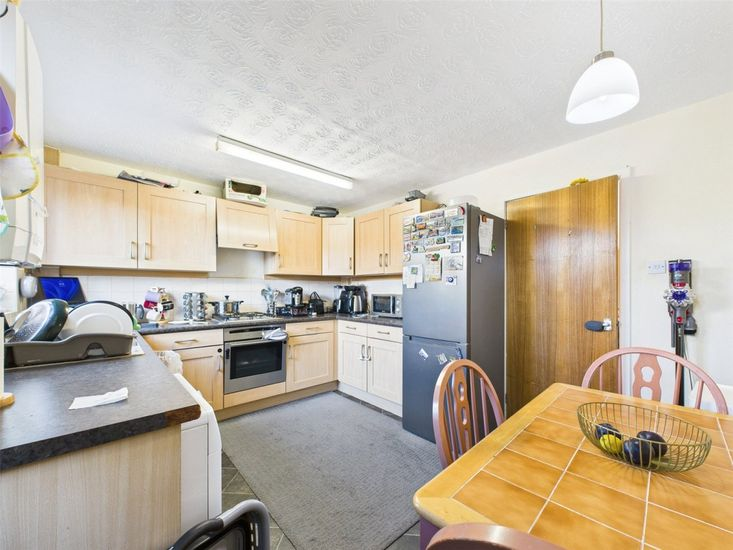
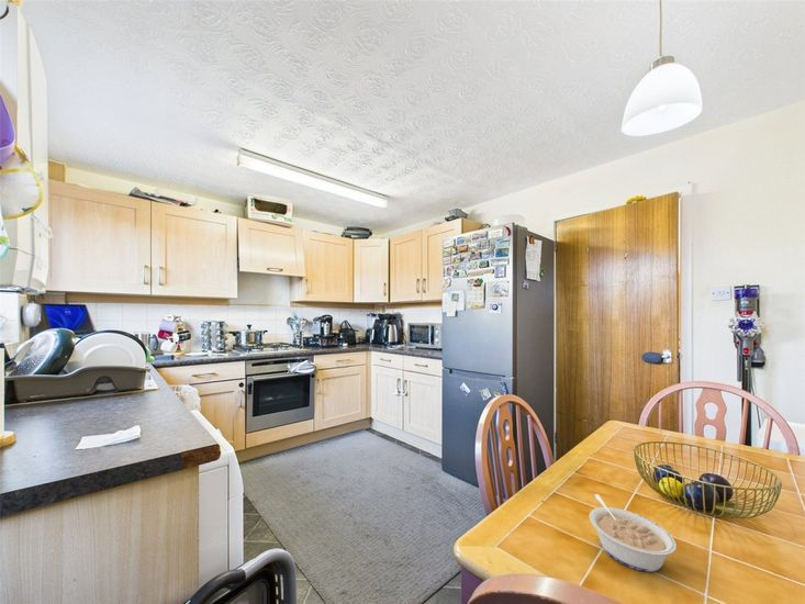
+ legume [588,493,678,573]
